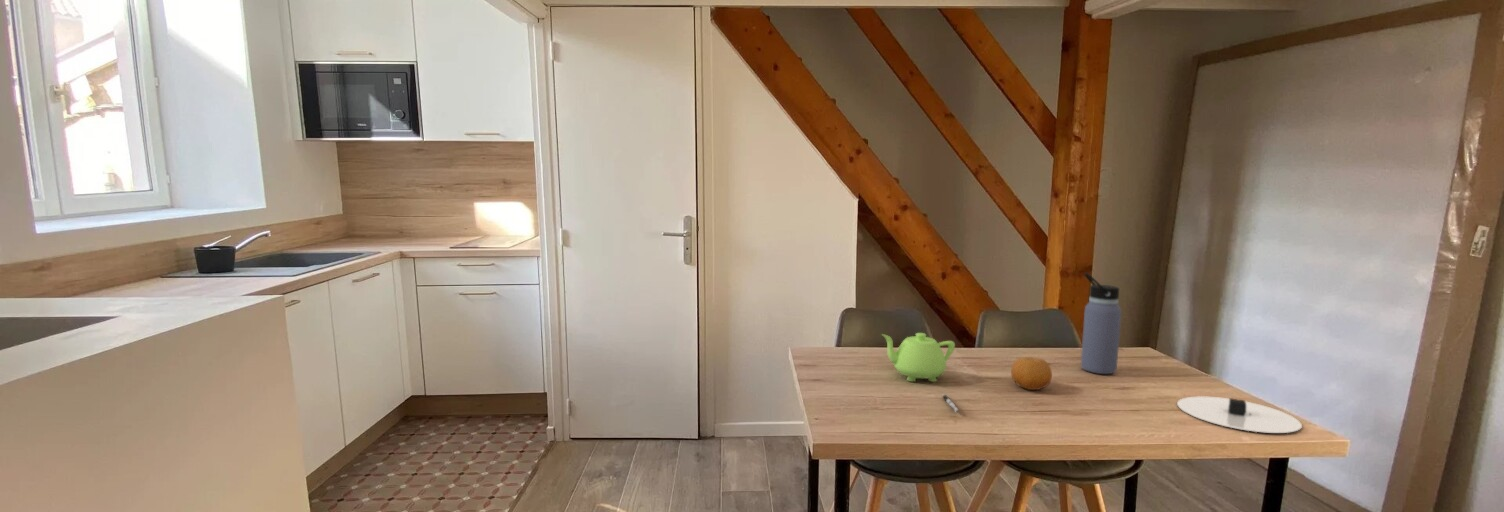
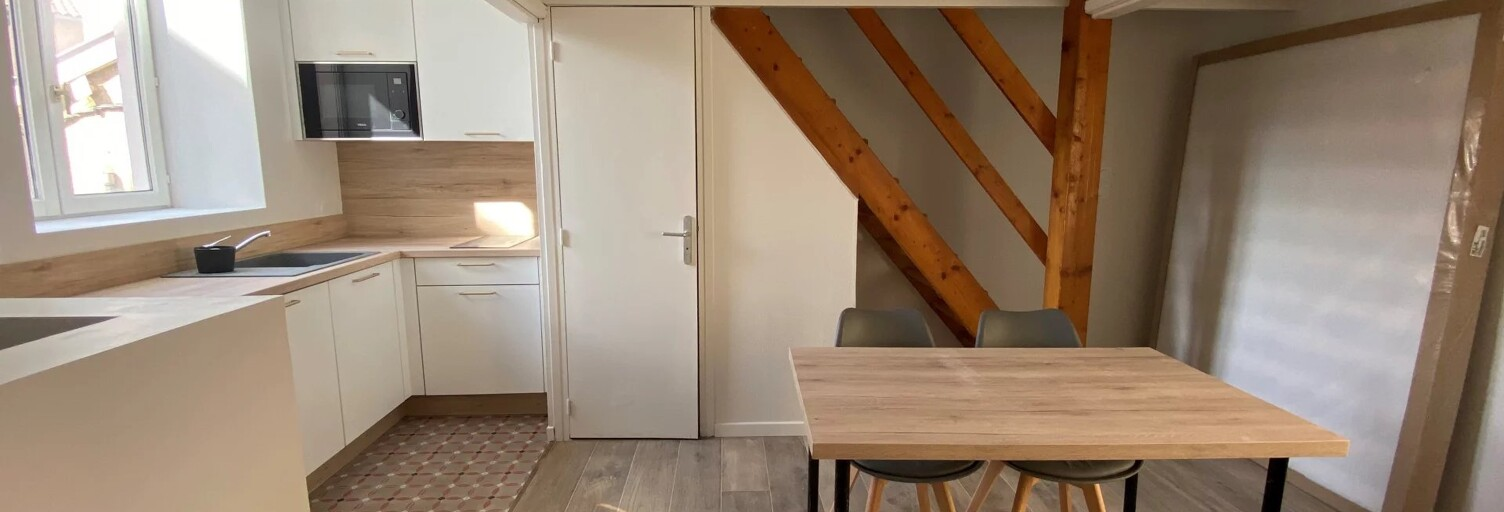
- water bottle [1080,271,1122,375]
- fruit [1010,356,1053,391]
- plate [1176,395,1303,434]
- pen [942,393,960,414]
- teapot [880,332,956,383]
